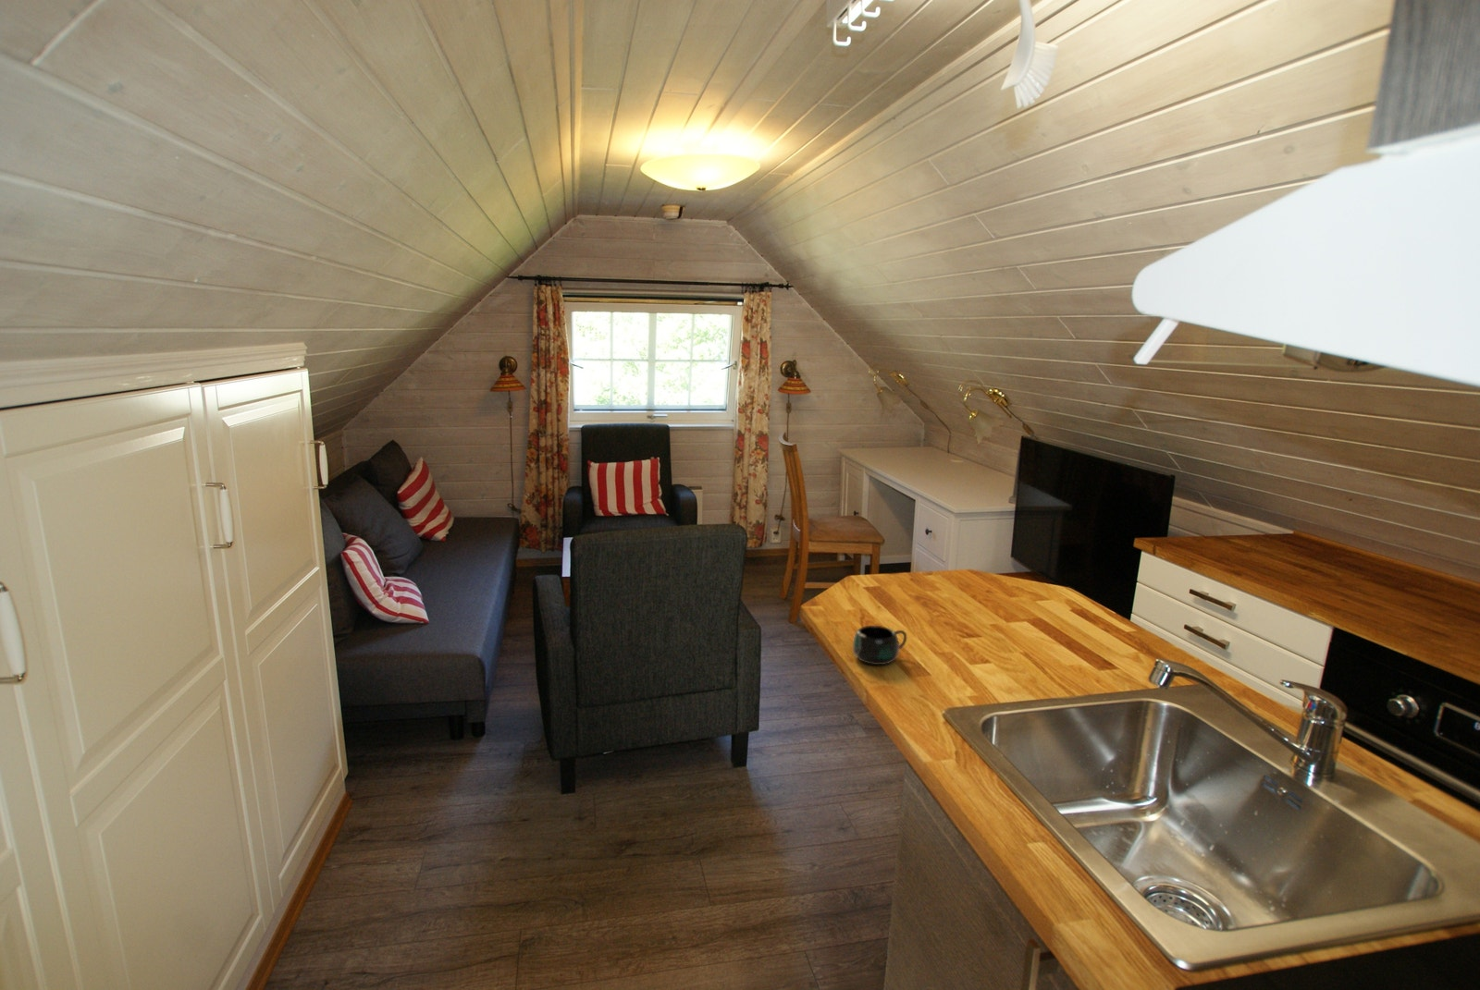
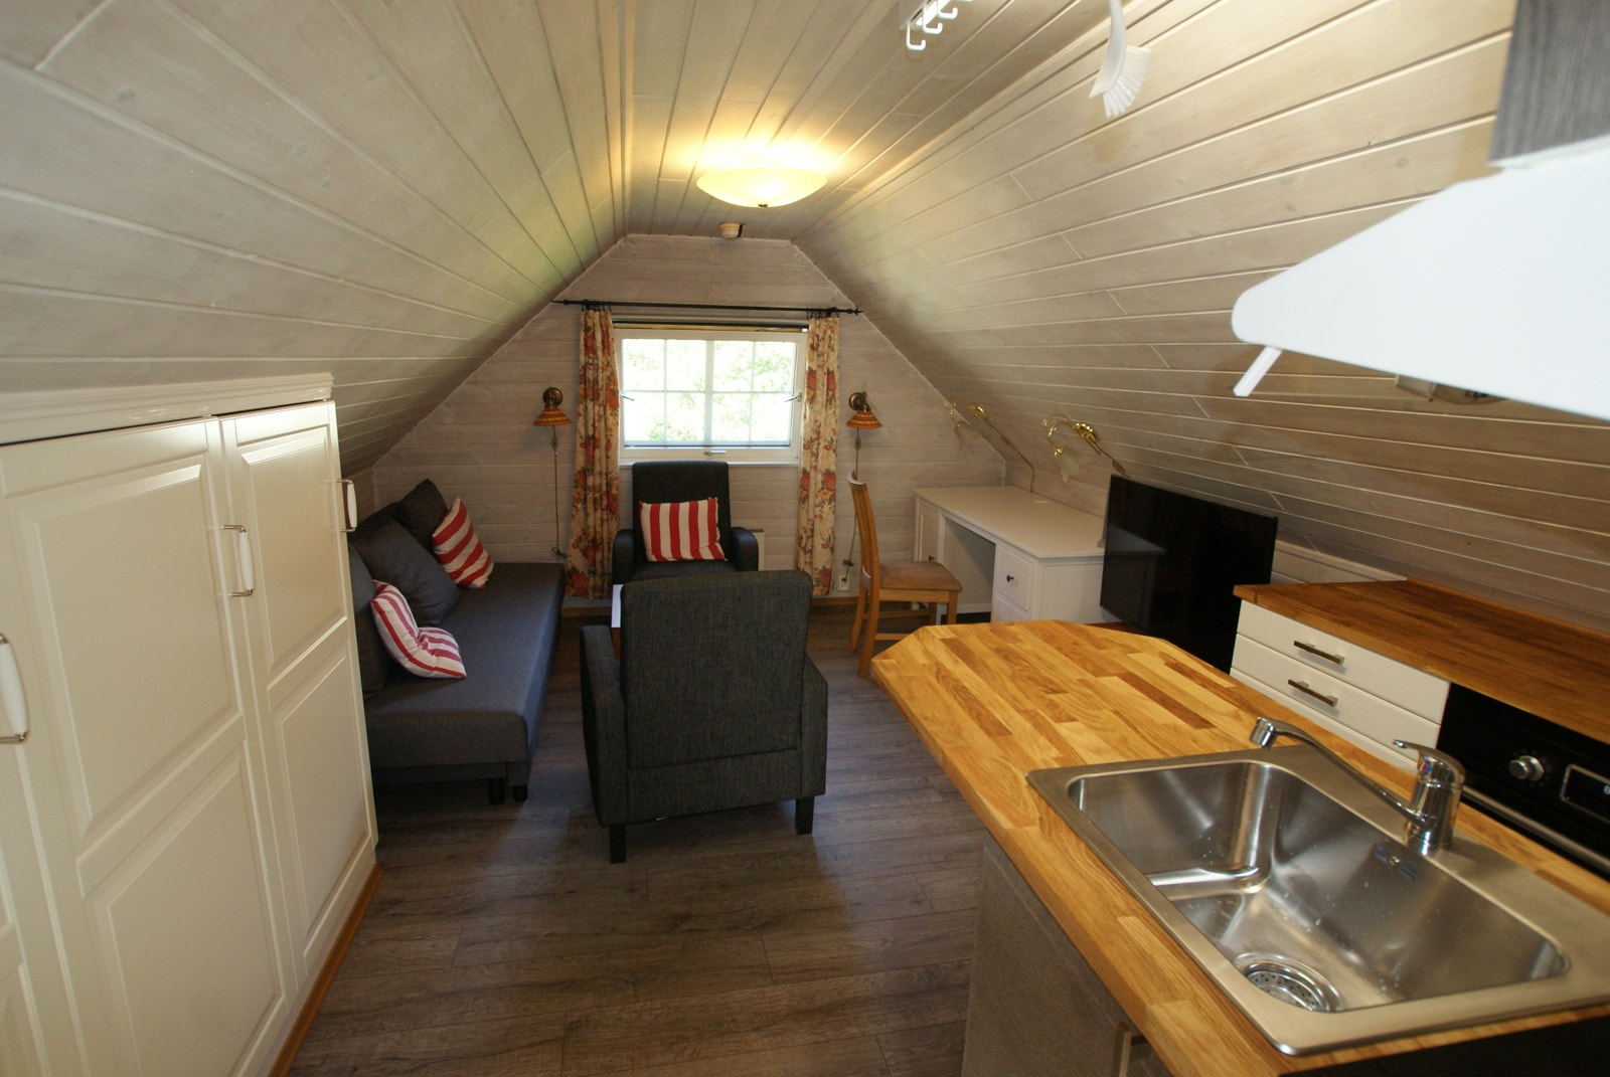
- mug [852,625,907,665]
